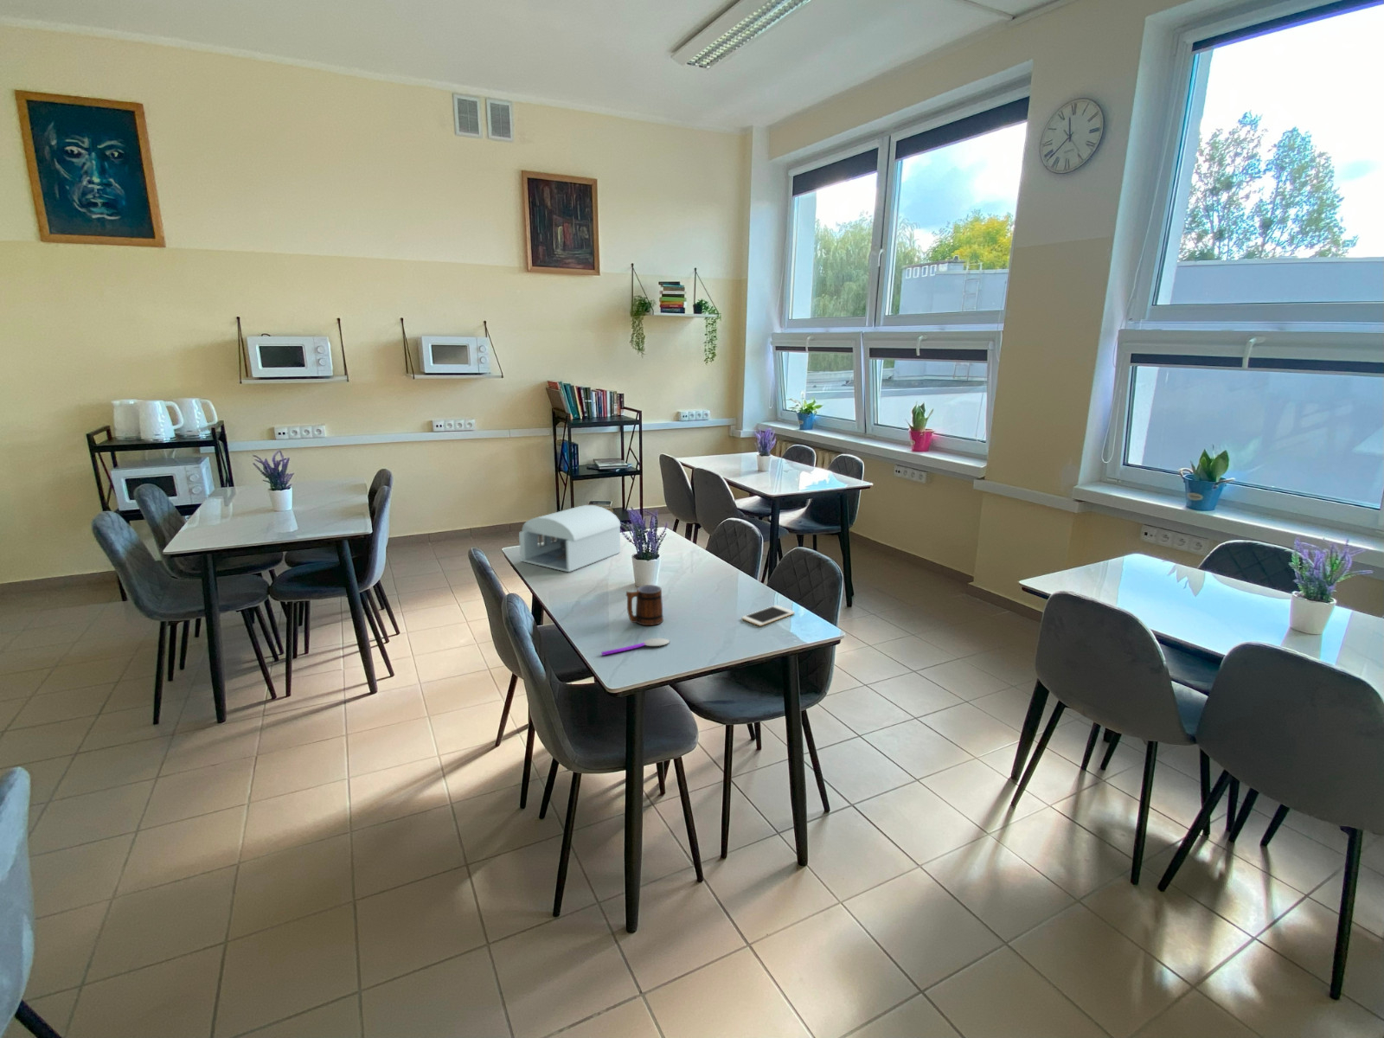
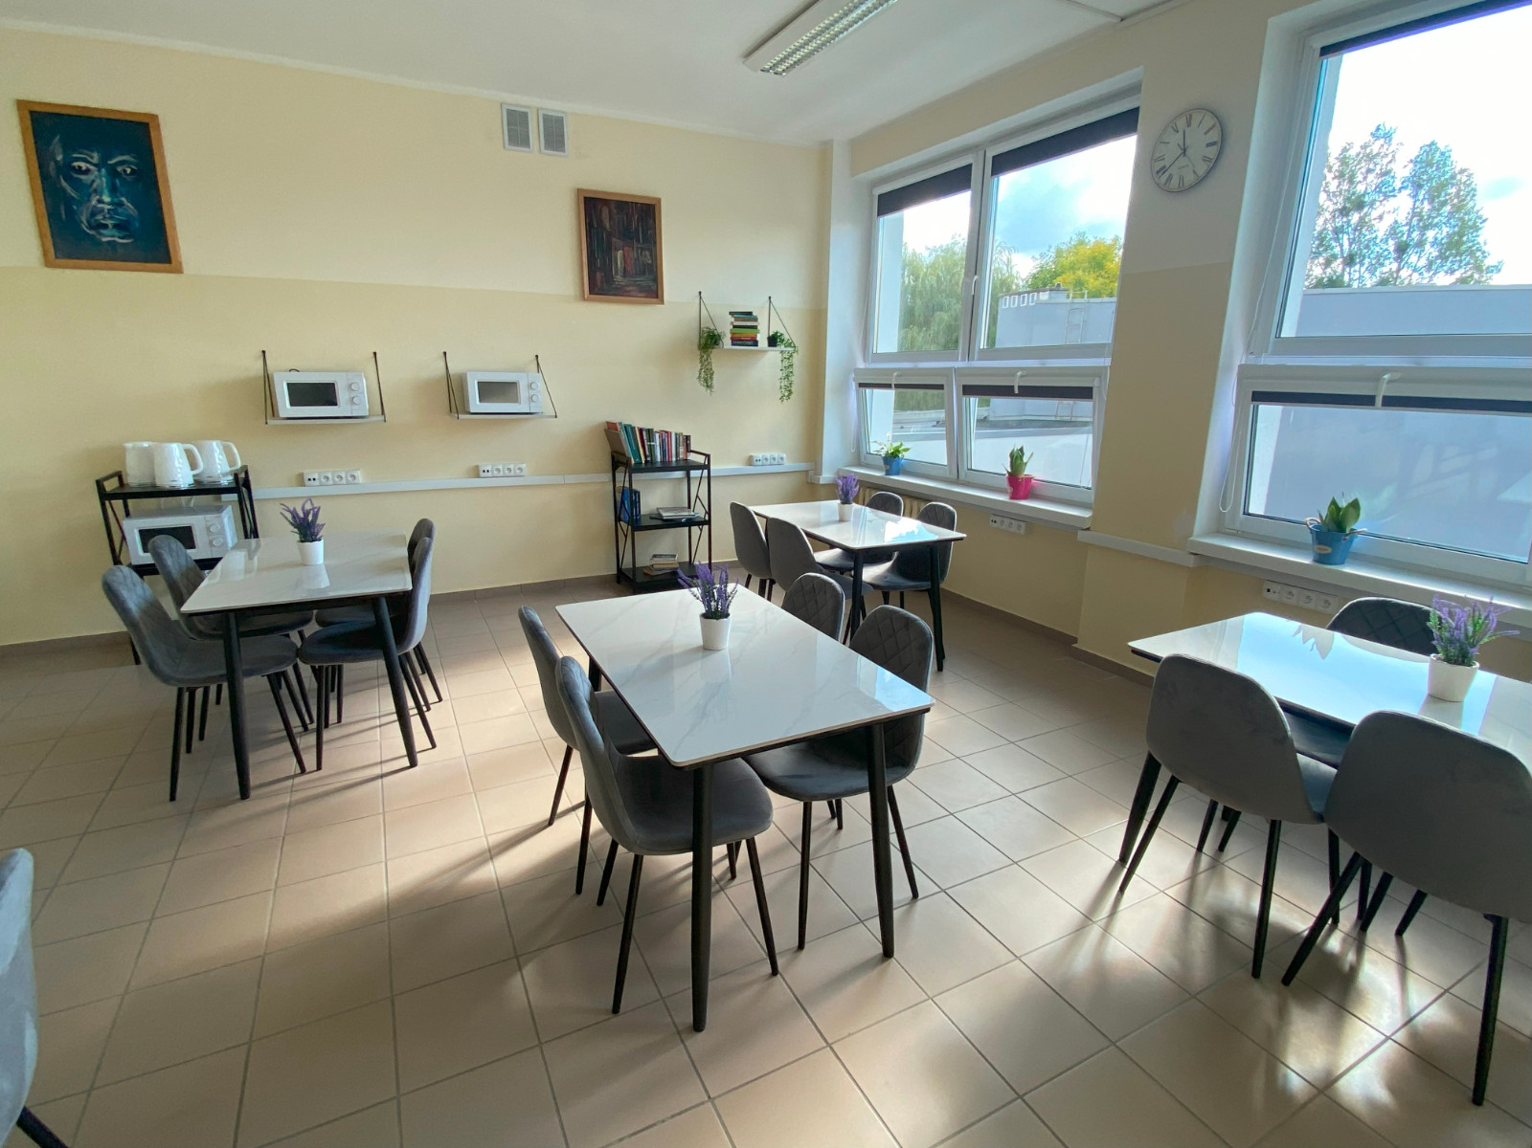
- mug [626,584,665,626]
- cell phone [741,605,796,627]
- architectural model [518,505,622,572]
- spoon [600,638,670,656]
